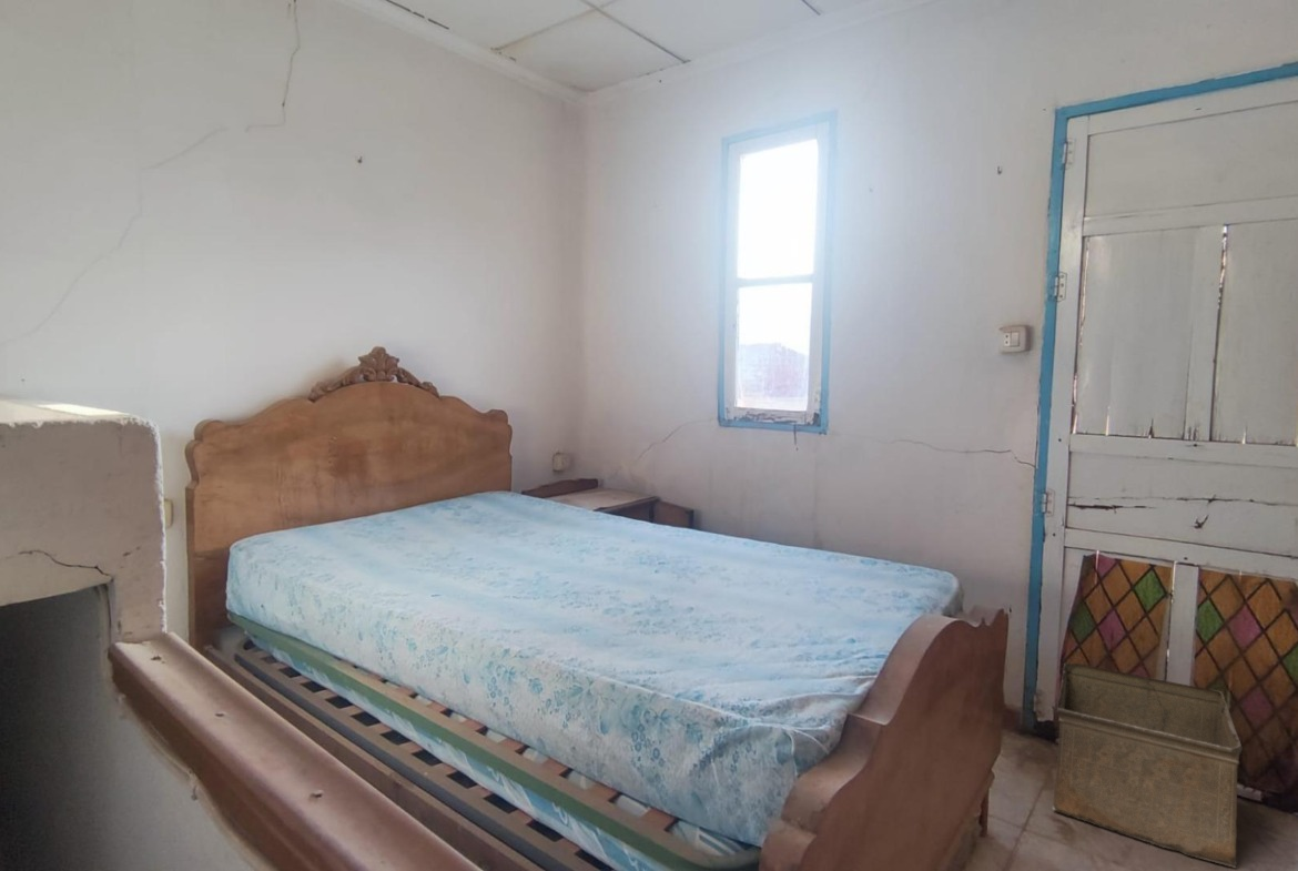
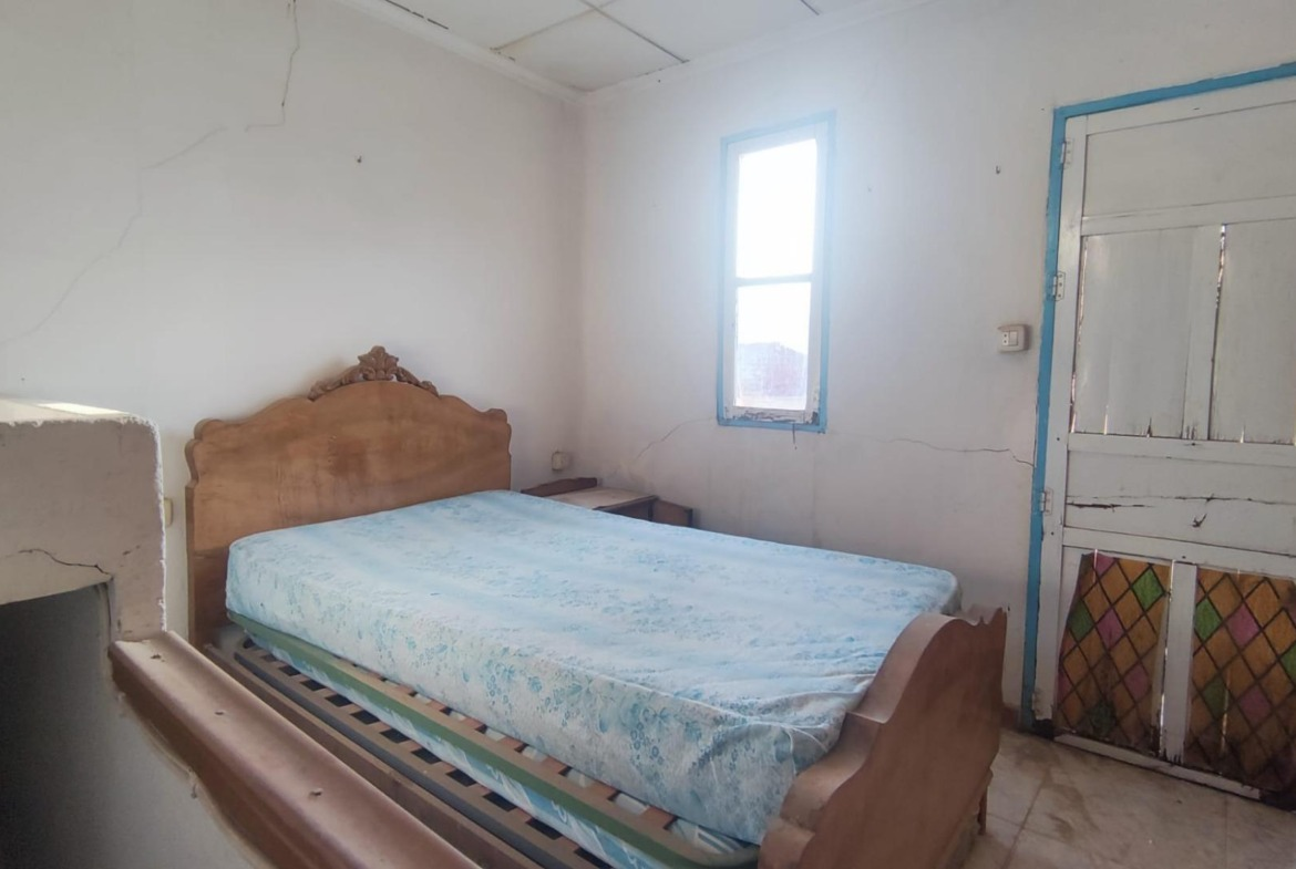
- storage bin [1052,662,1244,869]
